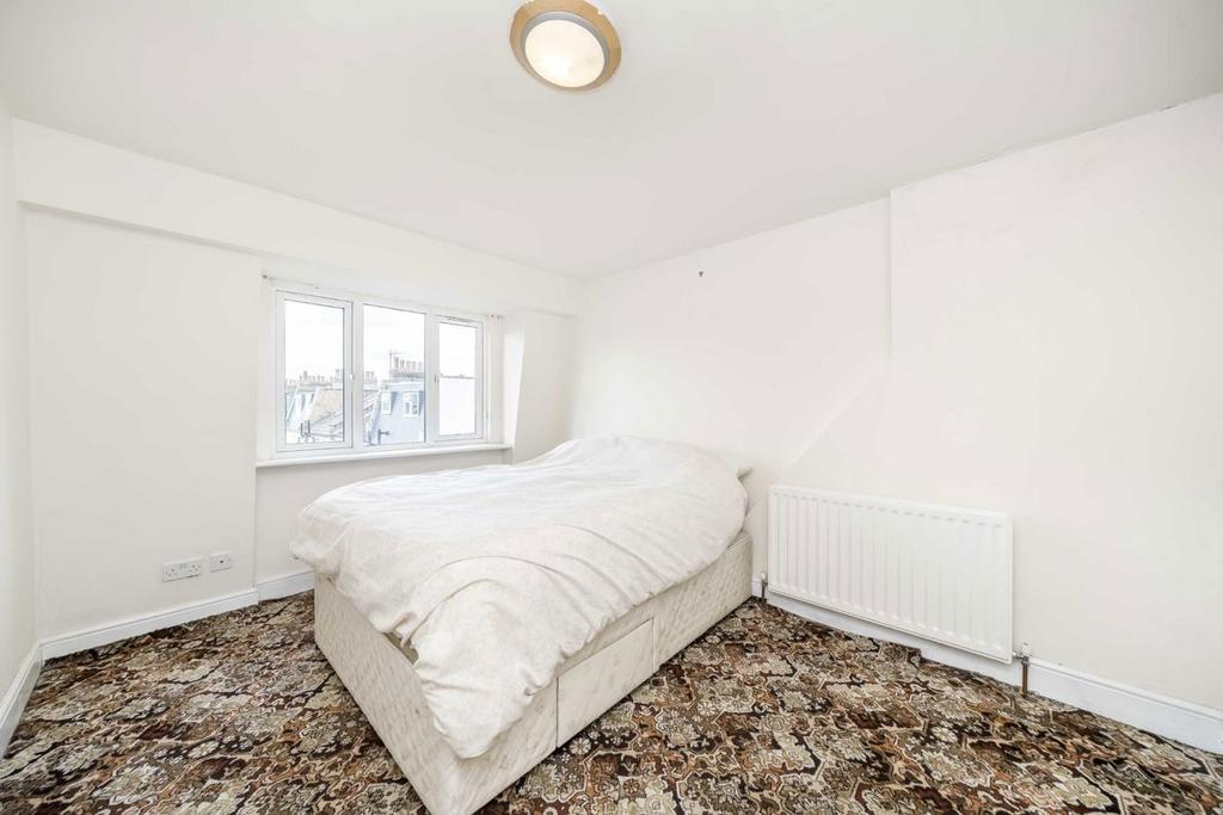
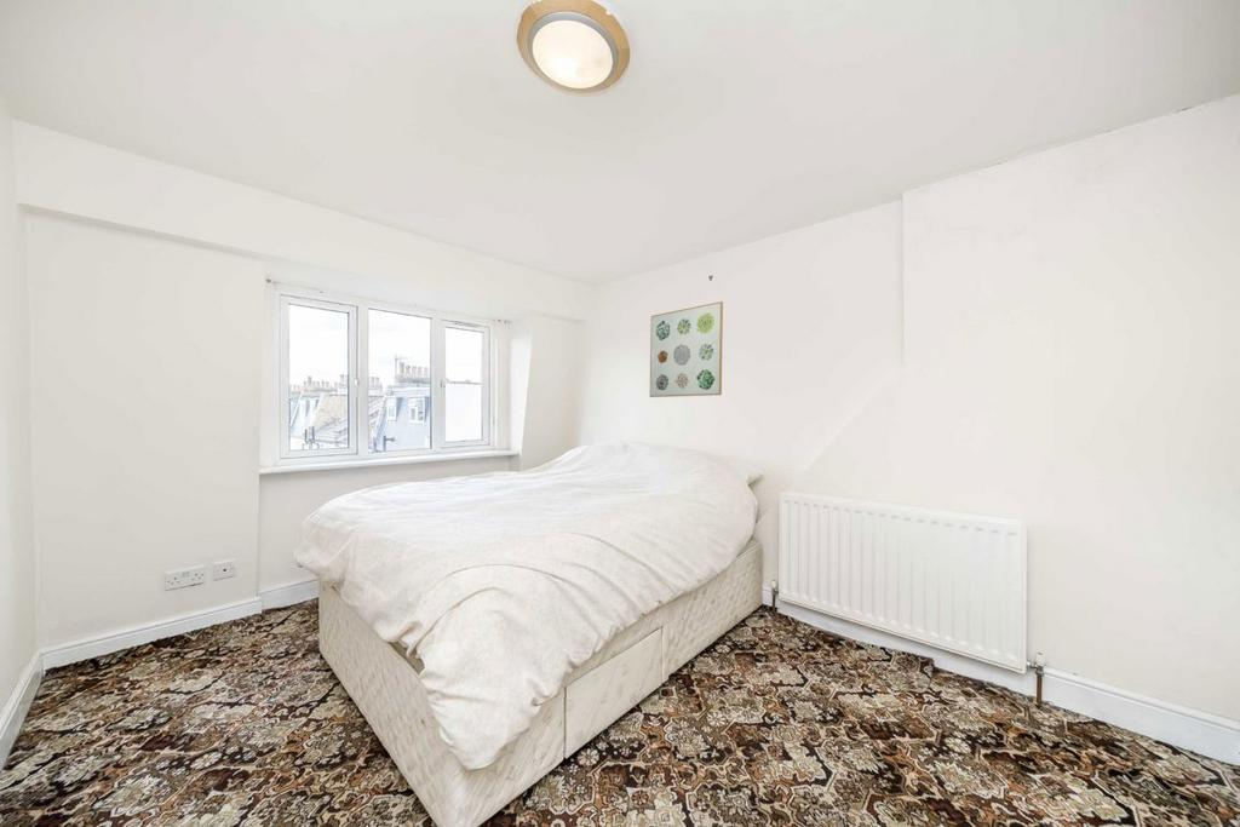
+ wall art [649,300,724,398]
